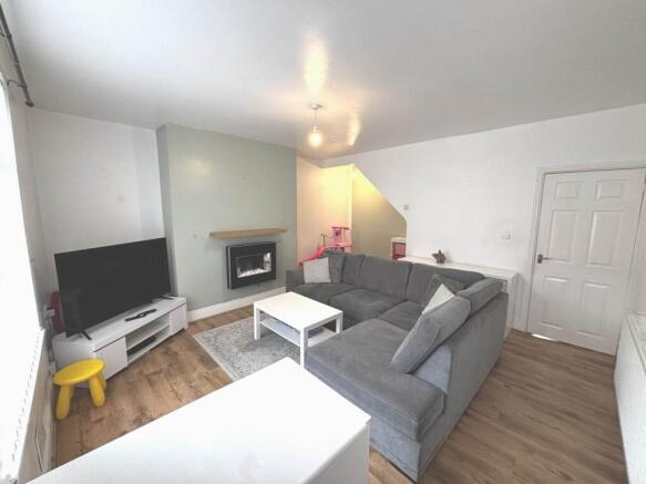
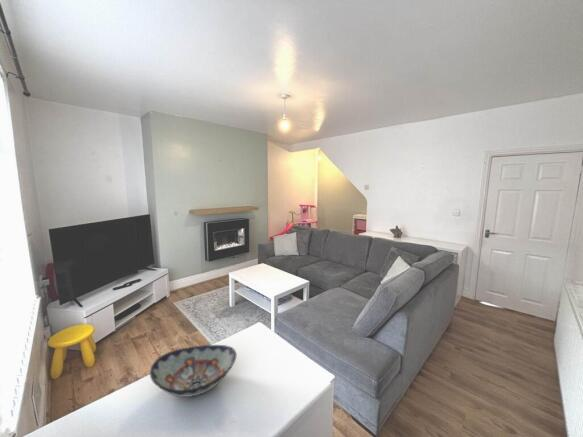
+ decorative bowl [149,344,237,398]
